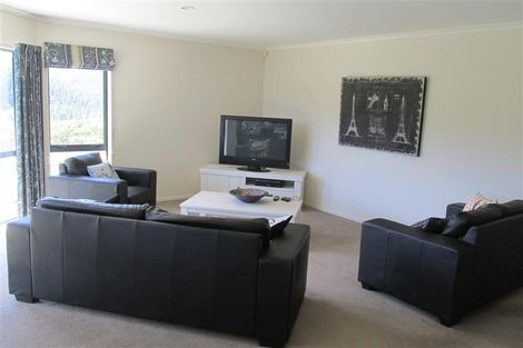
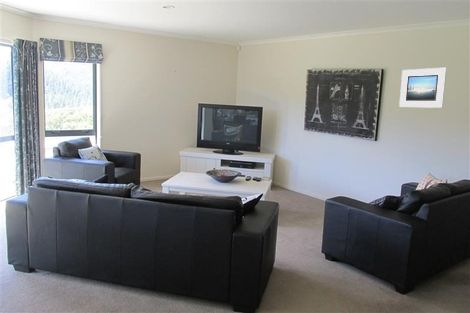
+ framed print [398,67,447,109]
